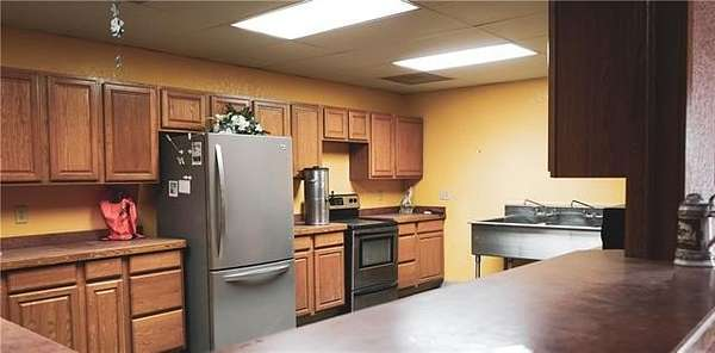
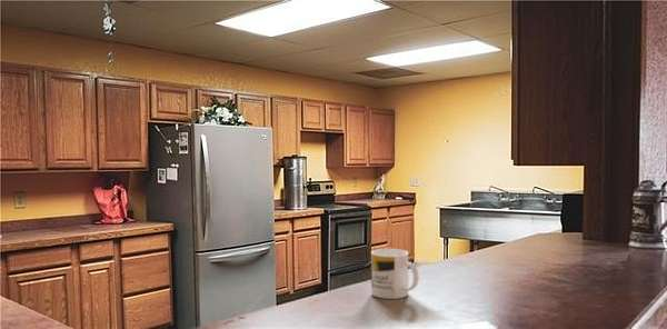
+ mug [370,248,420,300]
